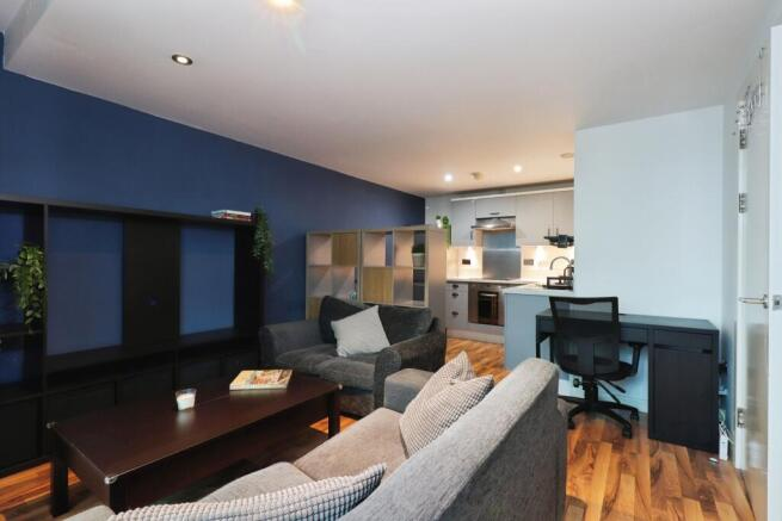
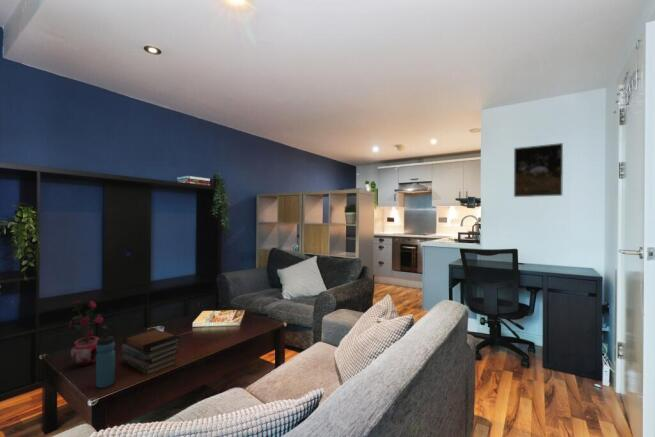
+ water bottle [95,333,116,389]
+ book stack [121,327,181,376]
+ potted plant [66,298,108,367]
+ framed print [513,142,564,198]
